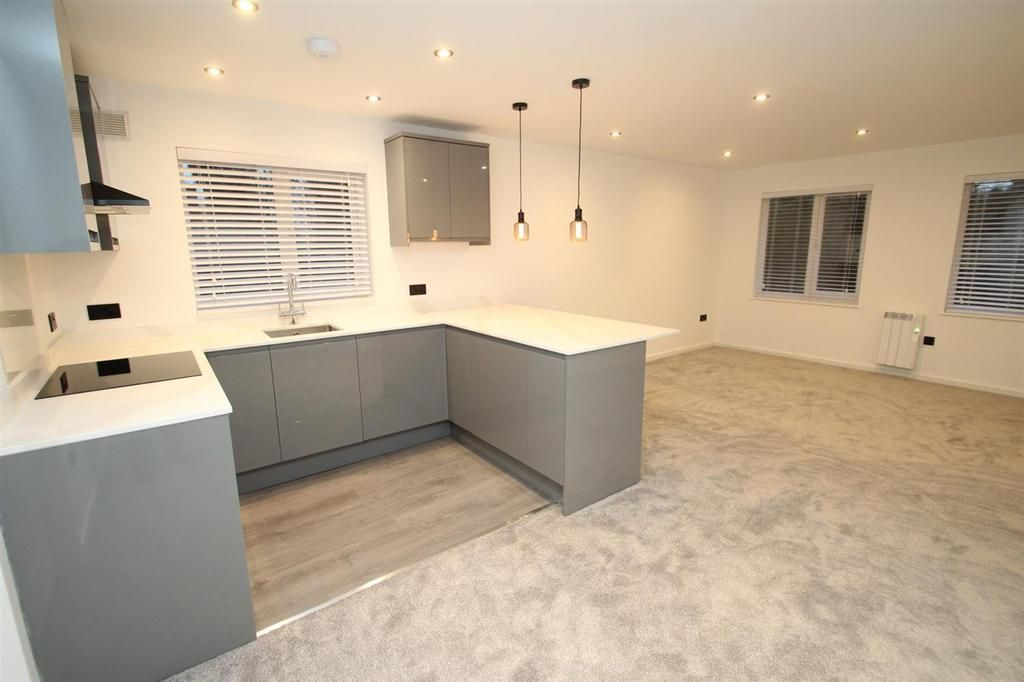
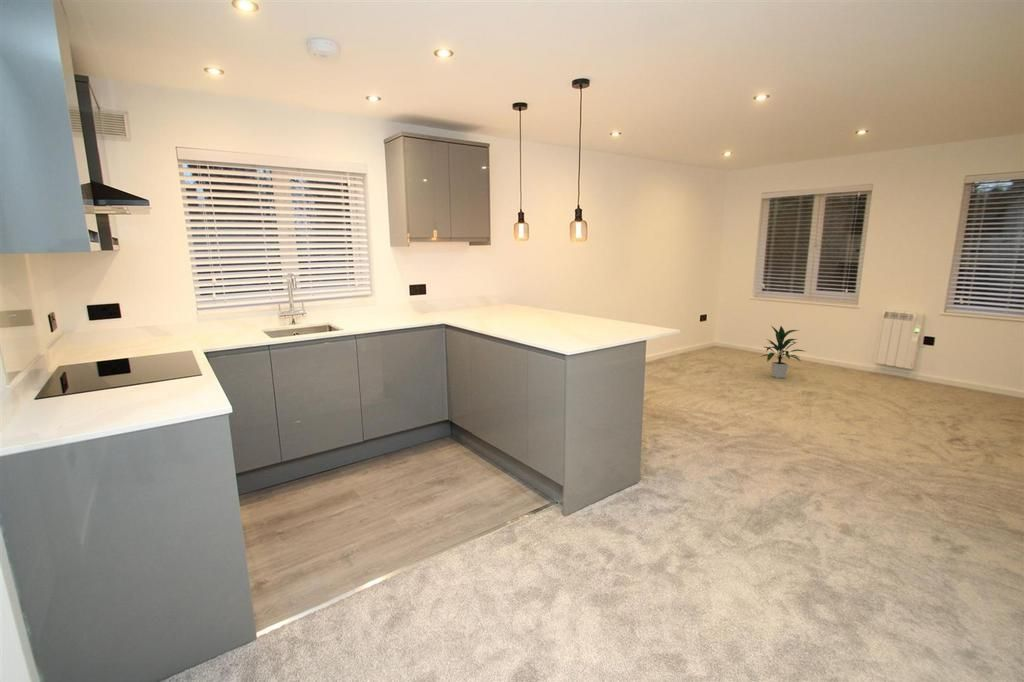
+ indoor plant [760,325,807,379]
